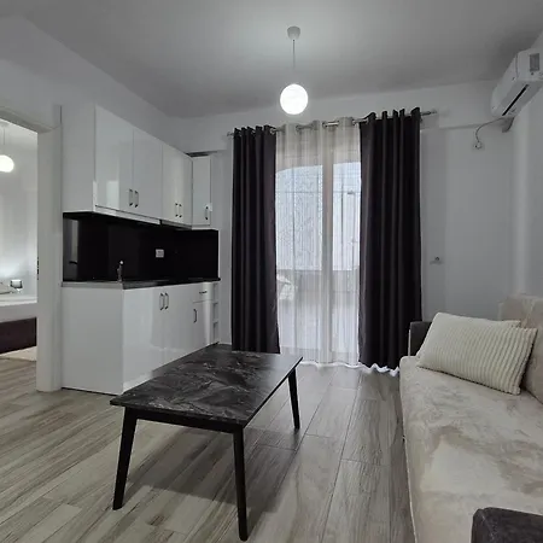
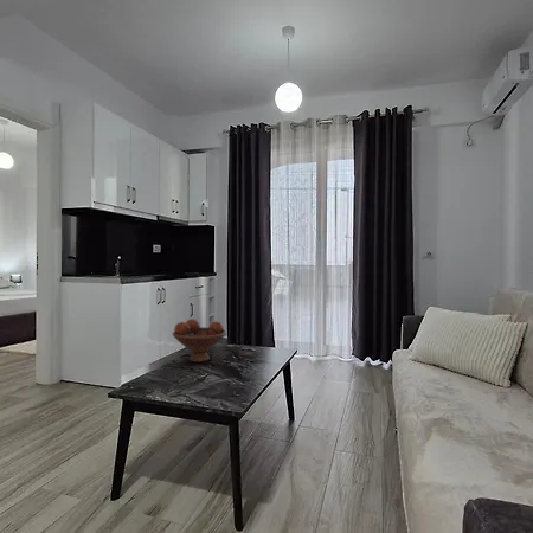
+ fruit bowl [172,317,227,364]
